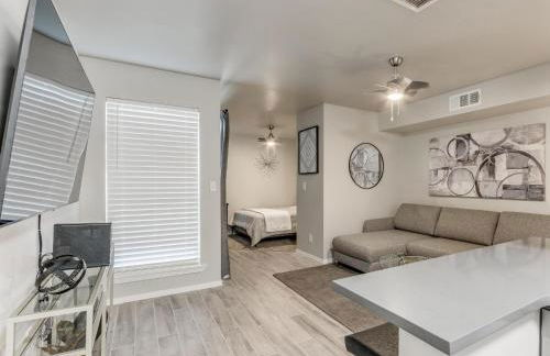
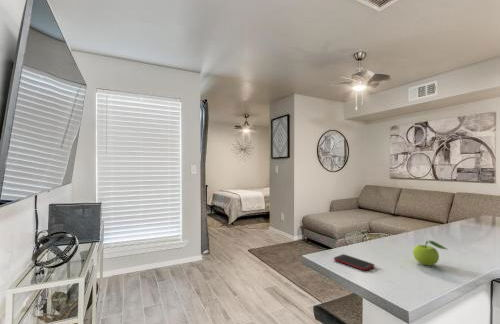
+ cell phone [333,253,375,272]
+ fruit [412,239,447,267]
